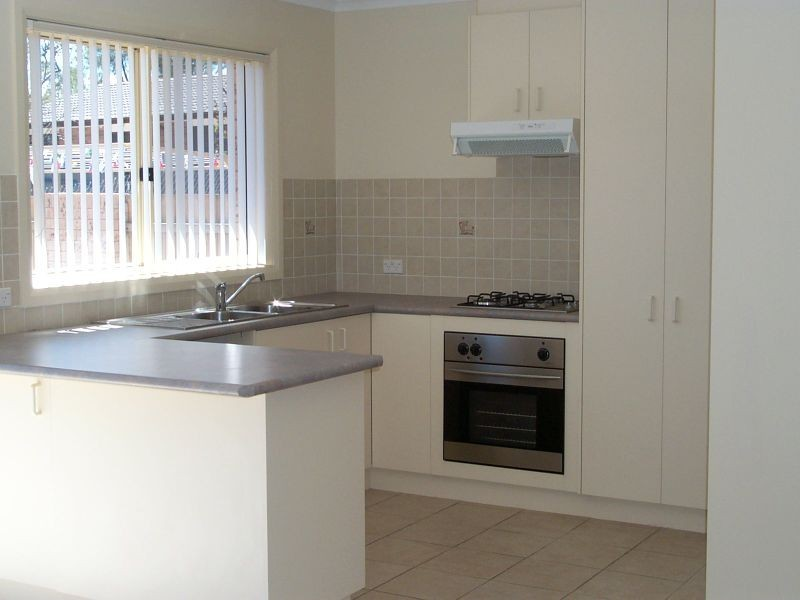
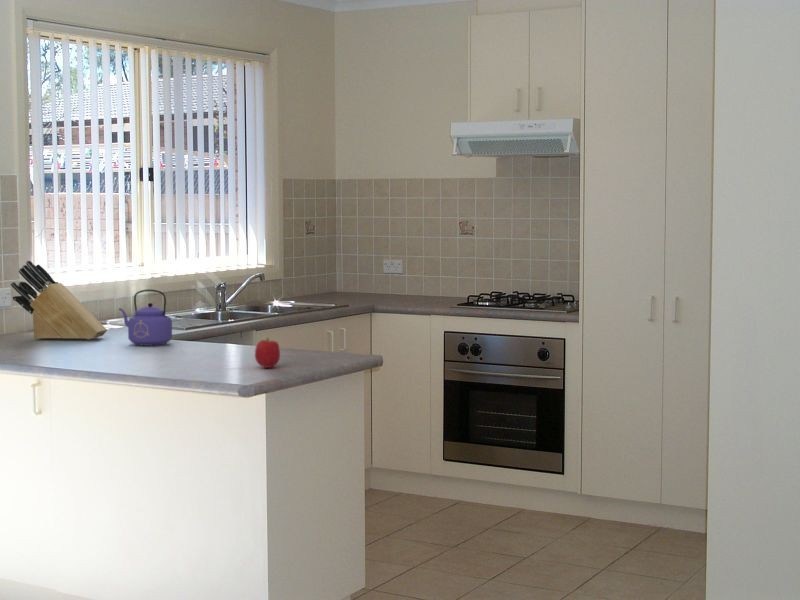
+ knife block [10,259,108,340]
+ kettle [118,288,173,347]
+ fruit [254,336,281,369]
